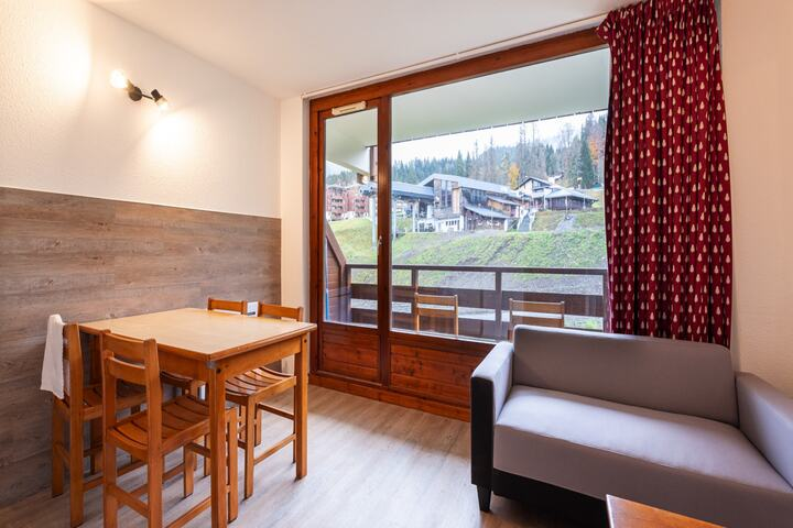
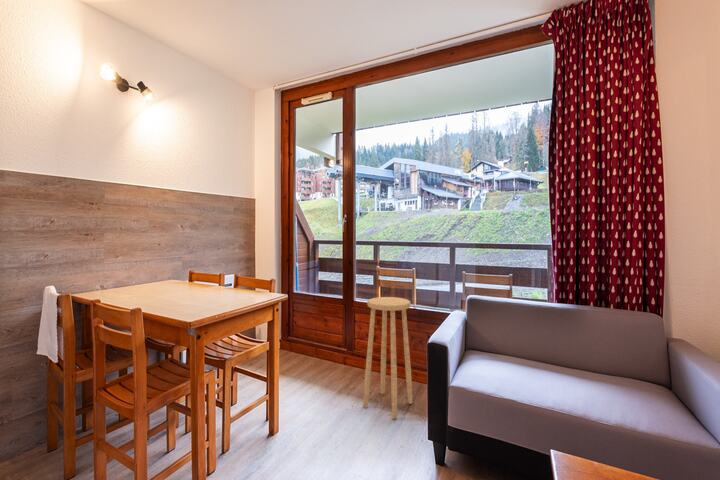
+ stool [362,296,413,420]
